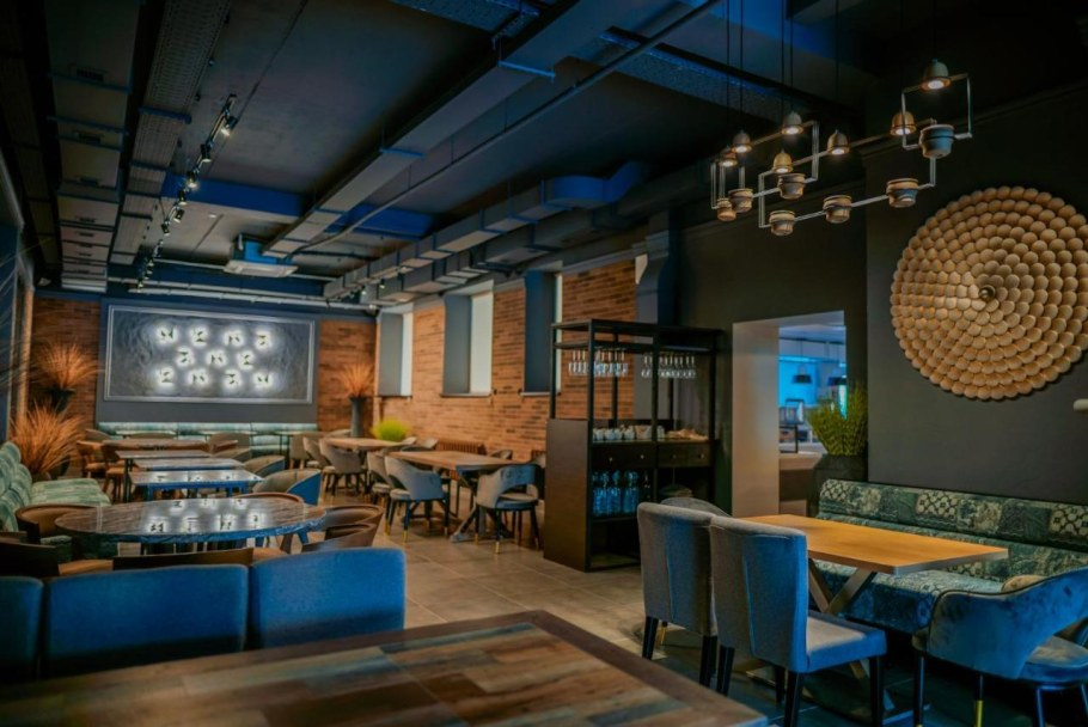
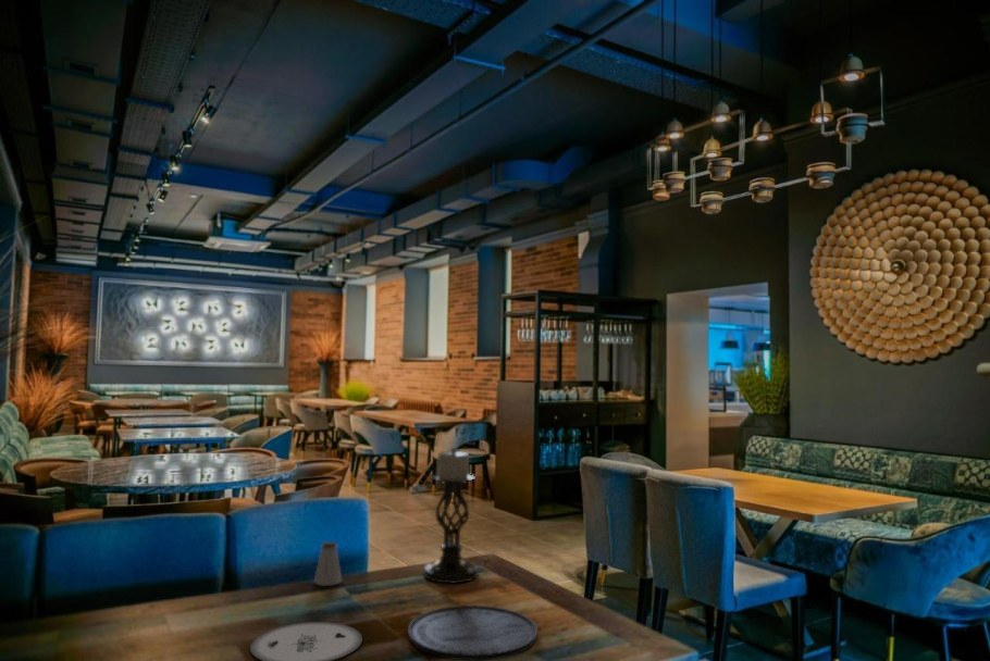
+ plate [407,604,539,661]
+ plate [249,621,363,661]
+ saltshaker [313,540,343,587]
+ candle holder [422,447,480,584]
